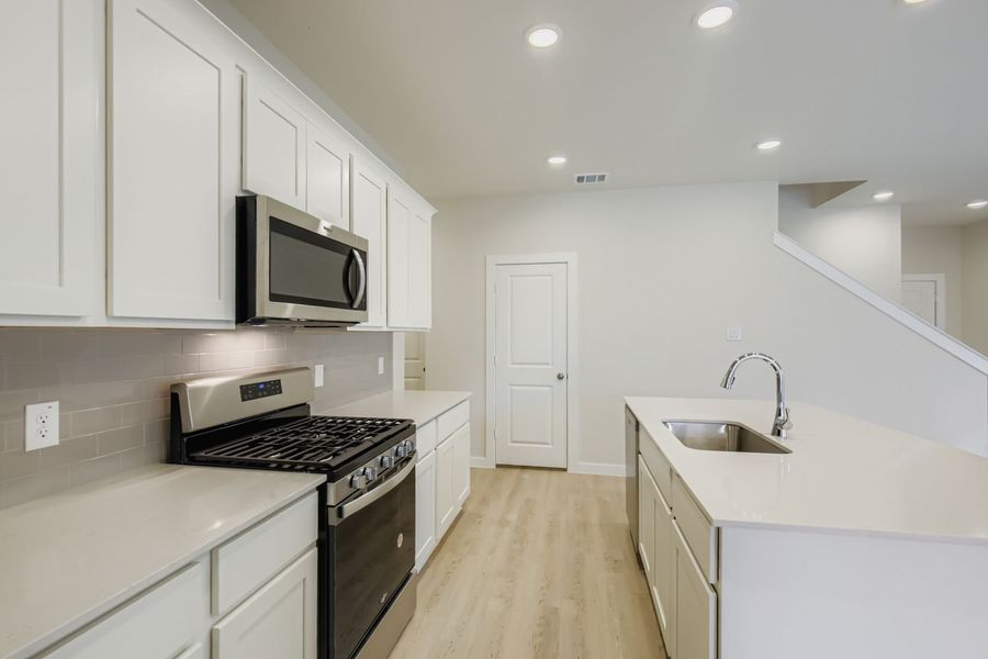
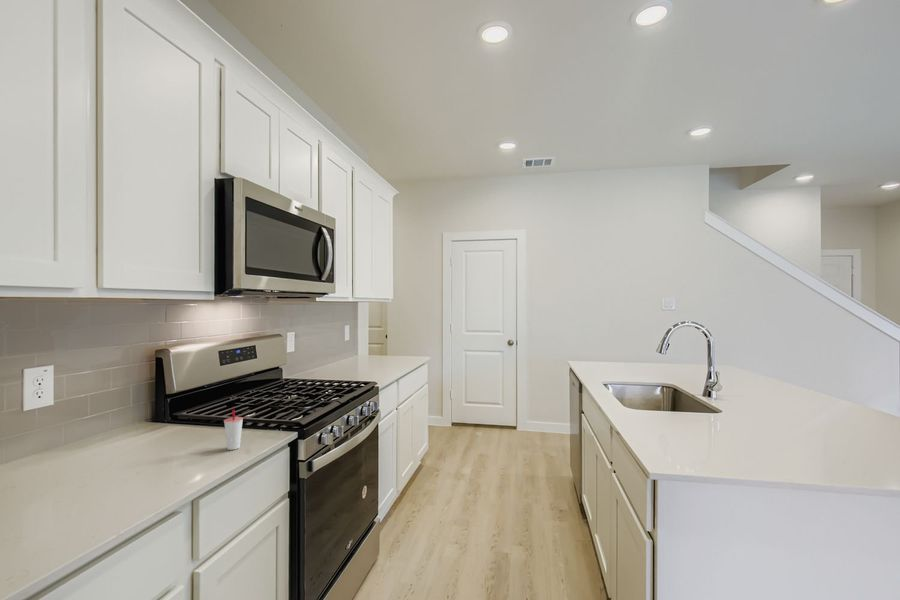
+ cup [223,409,244,451]
